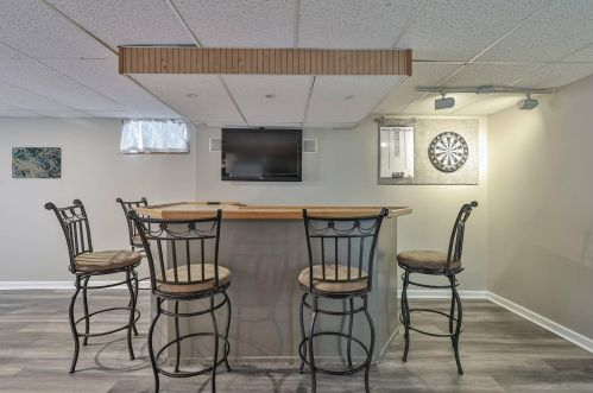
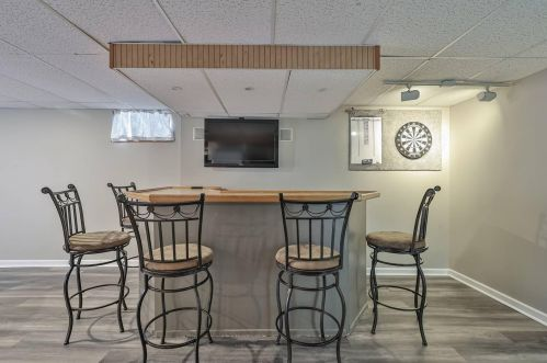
- wall art [11,146,63,179]
